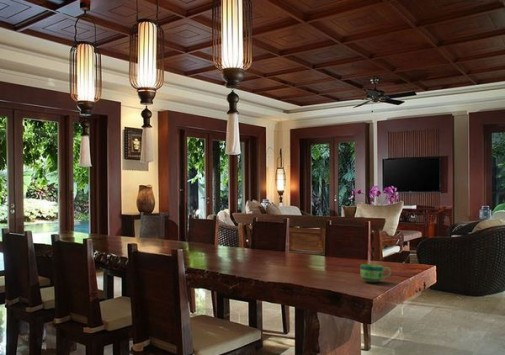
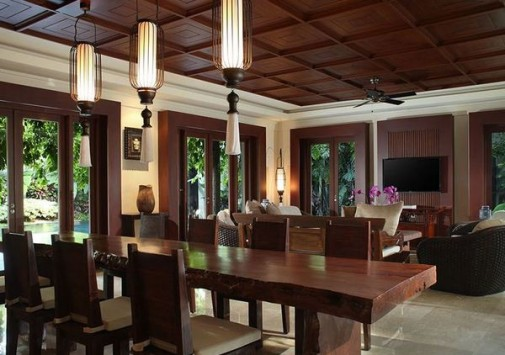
- cup [359,263,392,283]
